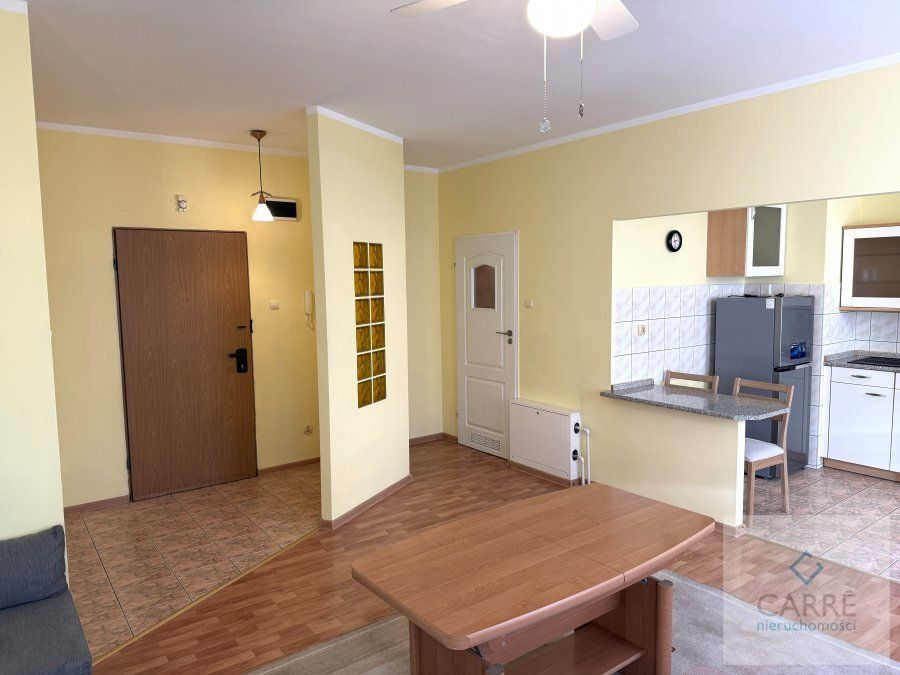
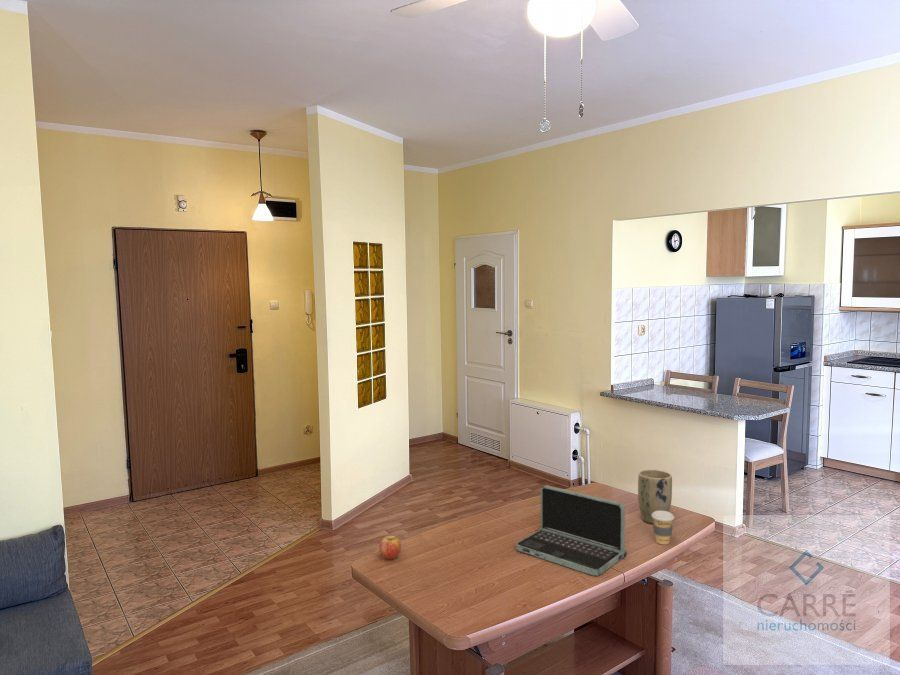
+ plant pot [637,469,673,525]
+ laptop [515,484,628,577]
+ coffee cup [652,511,675,546]
+ fruit [378,535,402,560]
